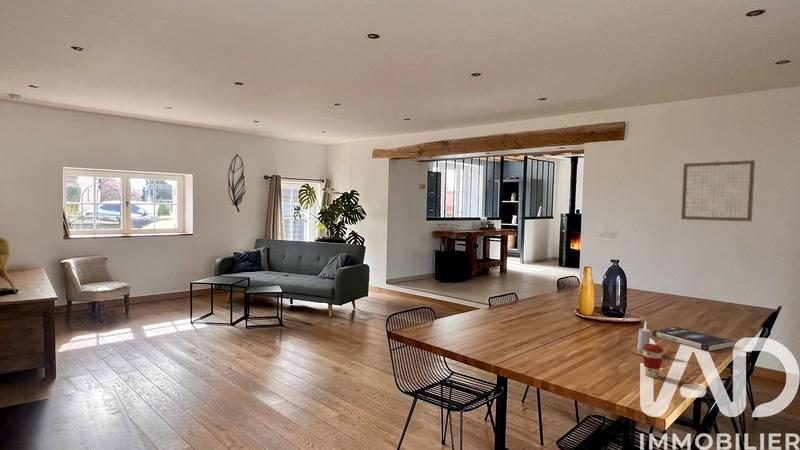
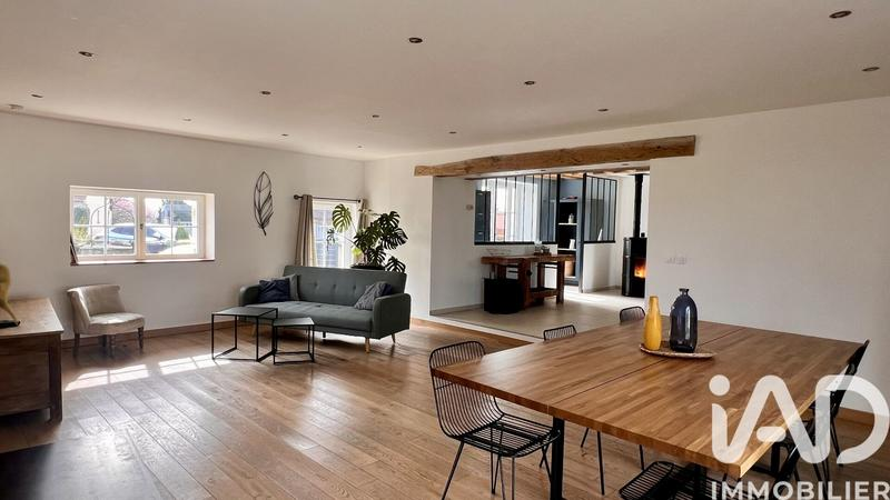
- book [651,326,735,352]
- candle [630,320,651,357]
- wall art [680,159,756,222]
- coffee cup [642,343,665,379]
